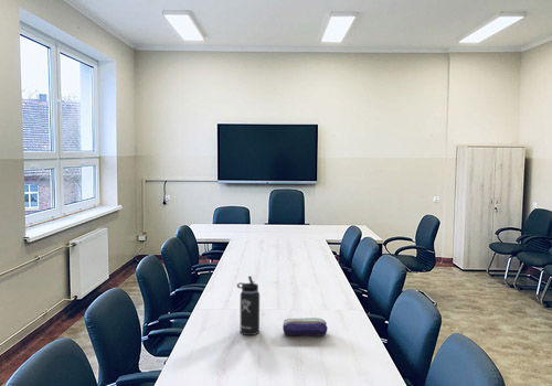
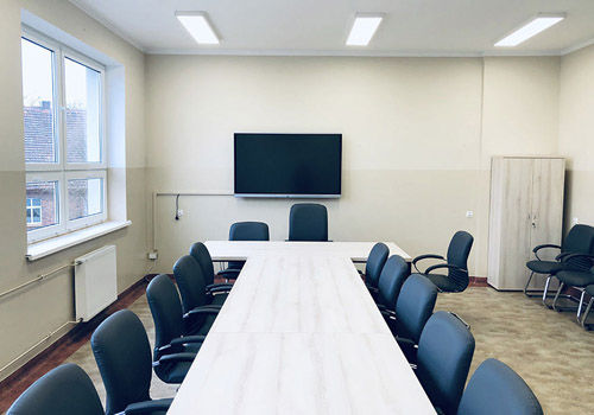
- pencil case [282,317,329,336]
- thermos bottle [236,275,261,336]
